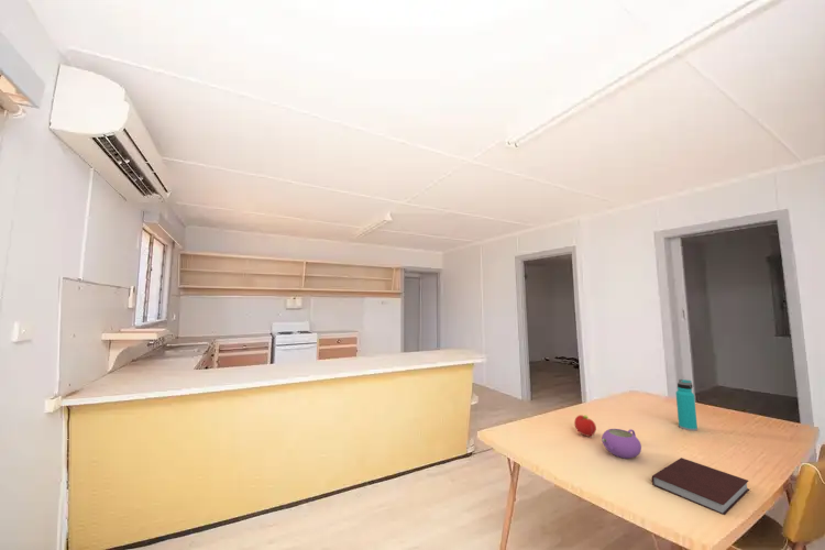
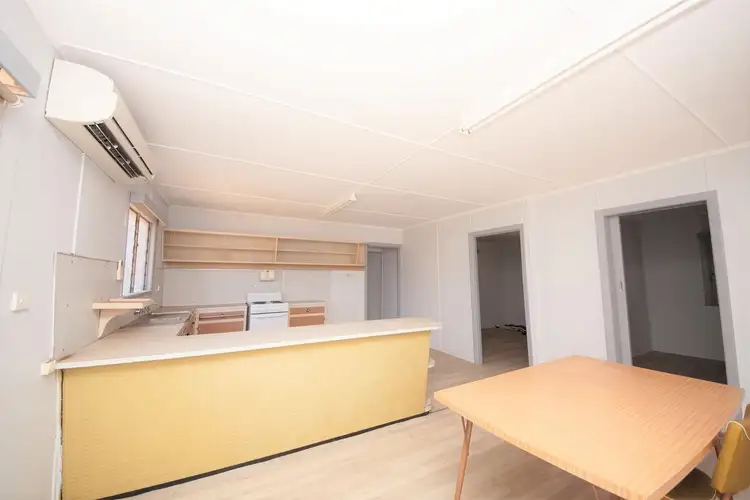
- notebook [650,457,750,516]
- fruit [573,414,597,438]
- water bottle [675,378,698,432]
- teapot [601,428,642,460]
